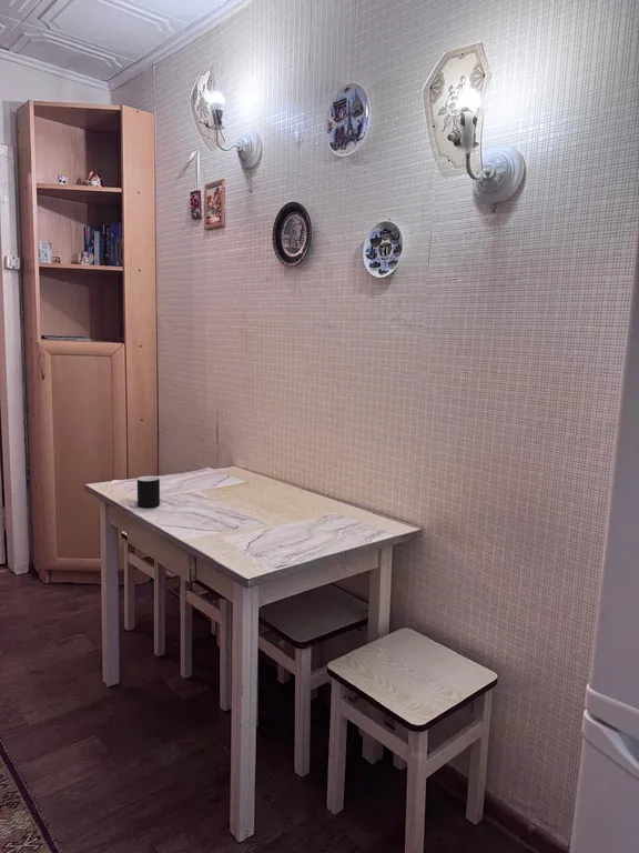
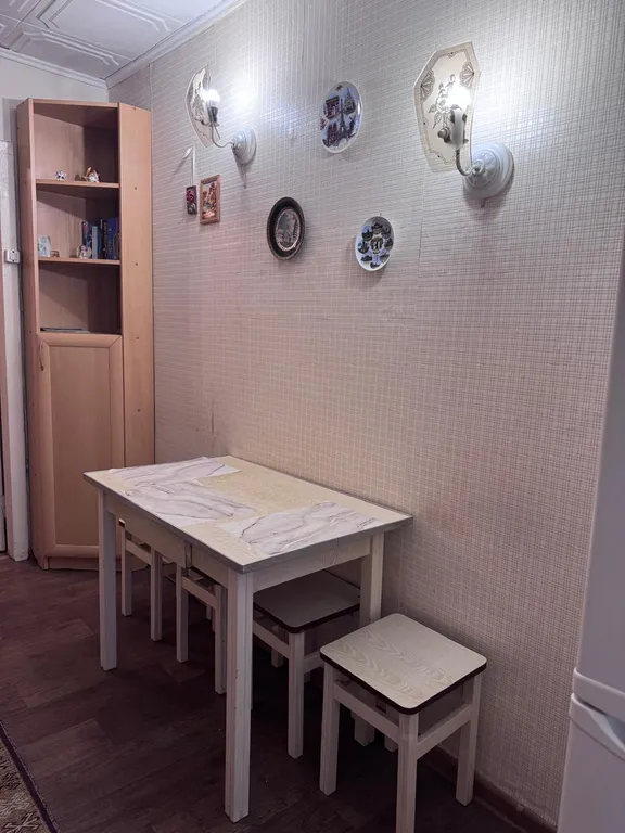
- cup [136,475,161,509]
